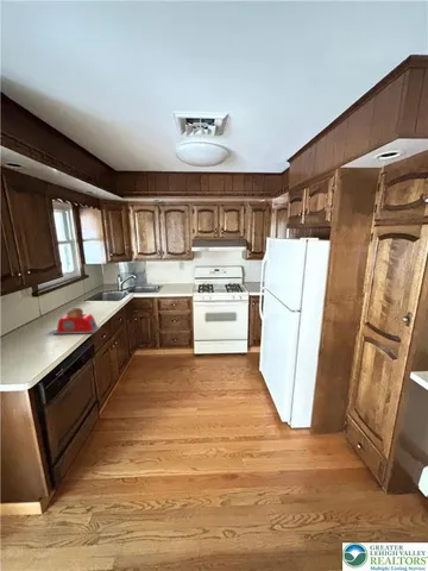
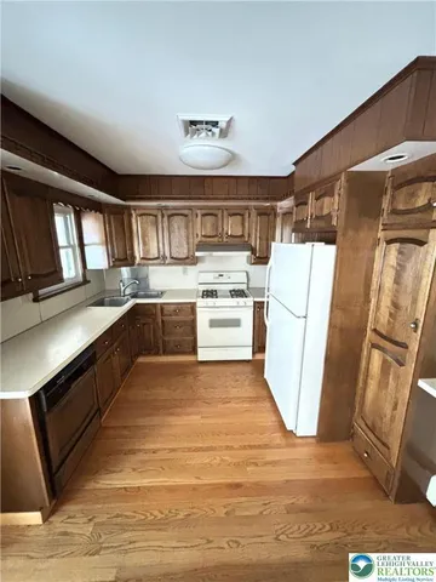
- toaster [52,307,101,335]
